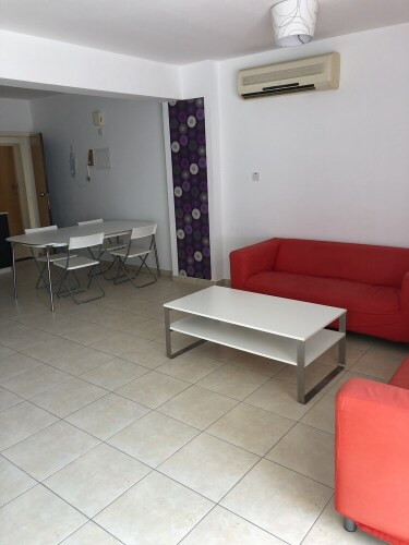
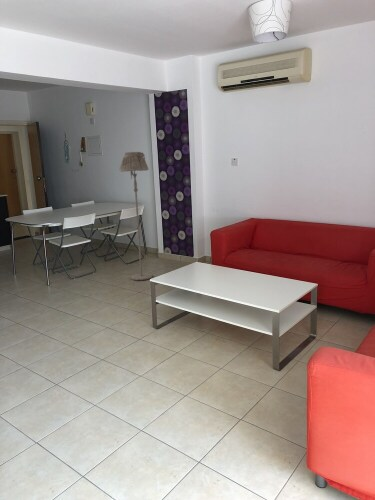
+ floor lamp [119,151,153,281]
